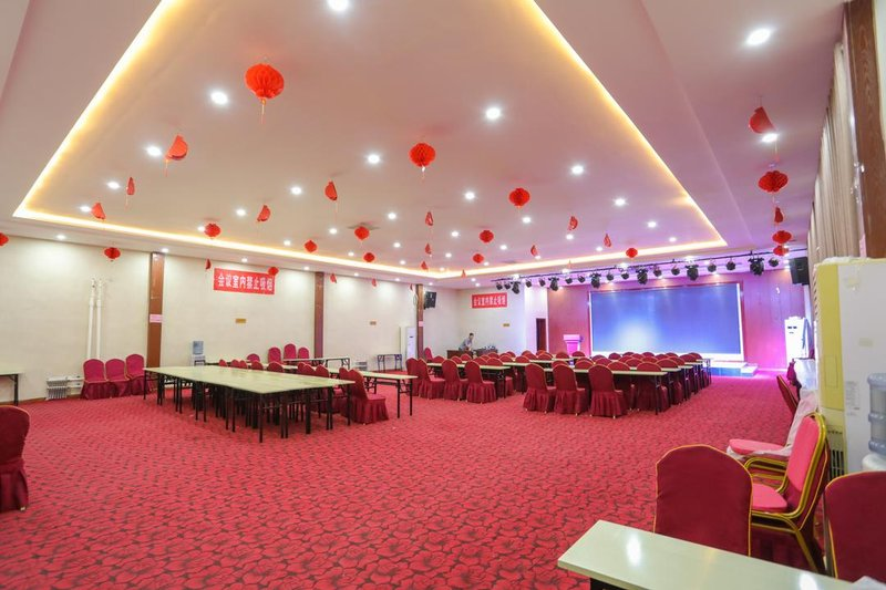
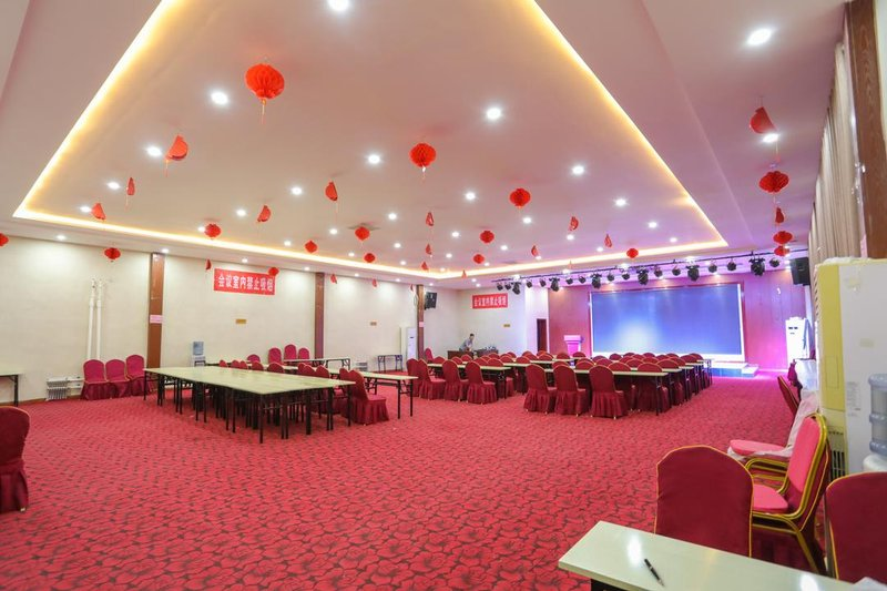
+ pen [643,558,663,584]
